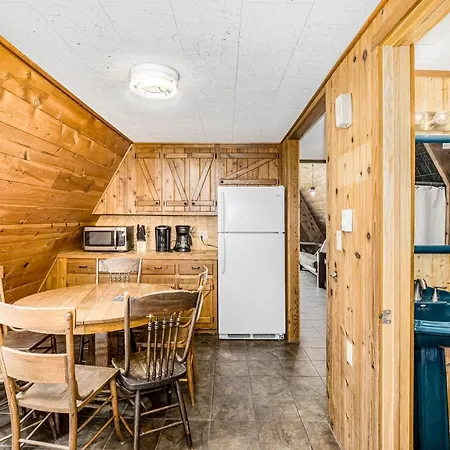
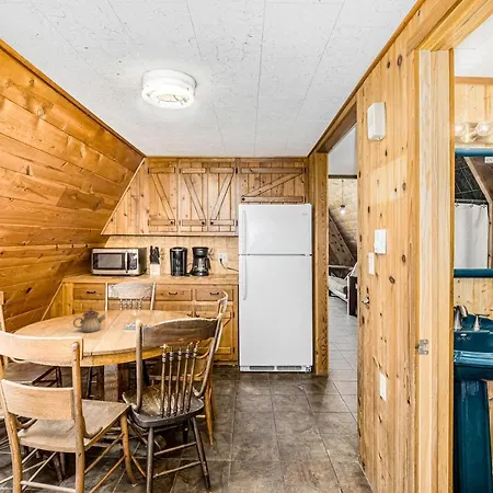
+ teapot [72,307,106,333]
